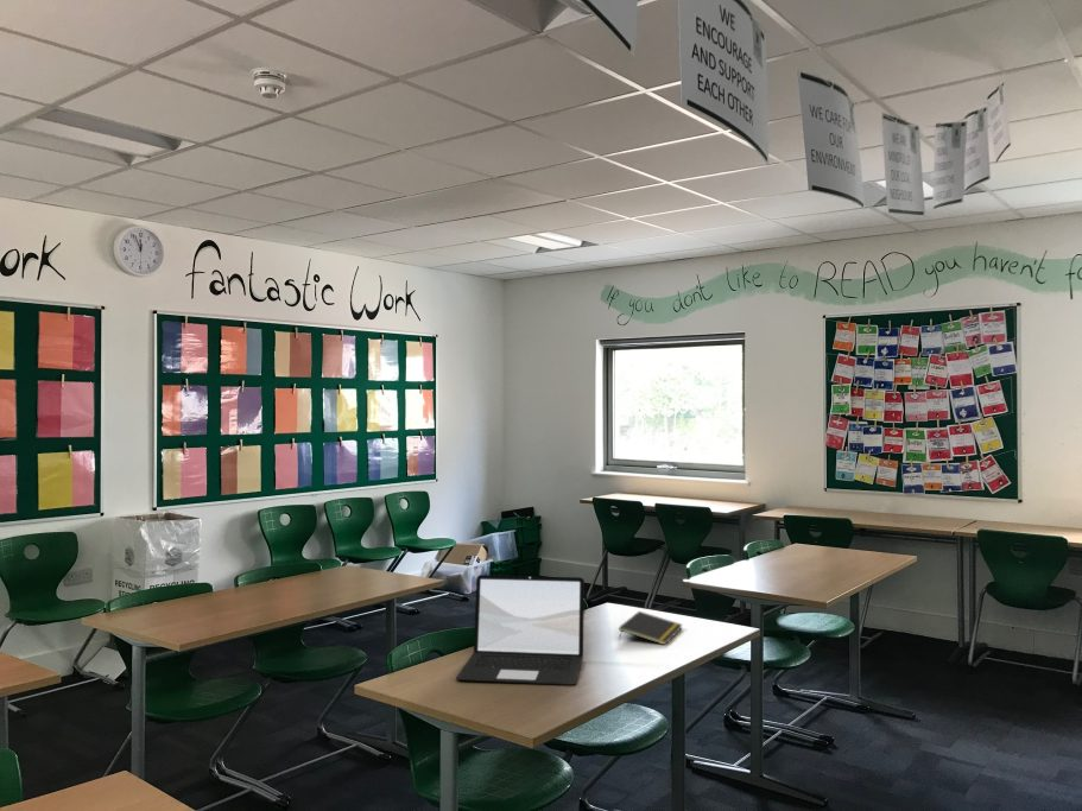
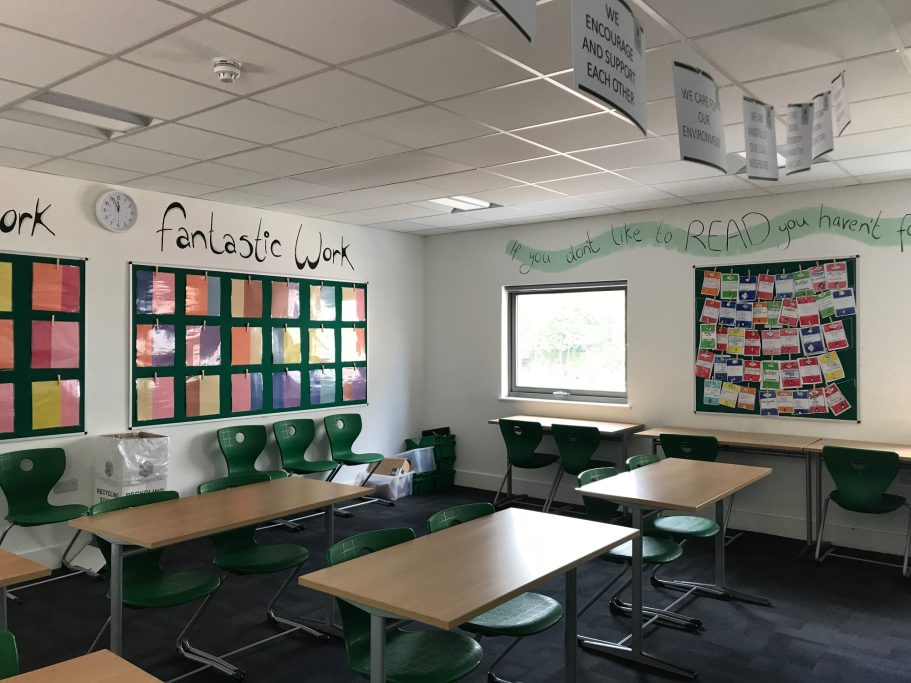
- notepad [618,610,683,646]
- laptop [455,574,586,686]
